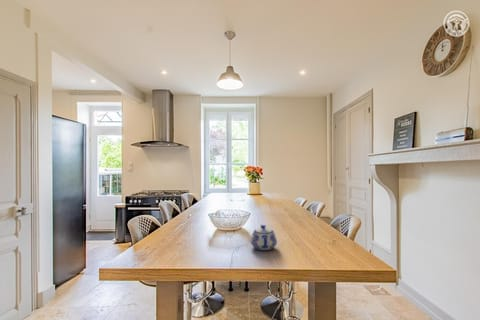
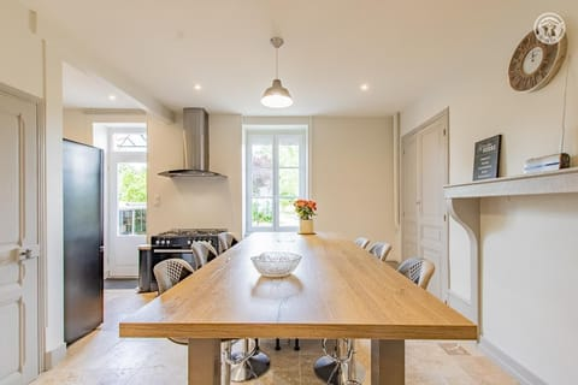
- teapot [249,224,278,251]
